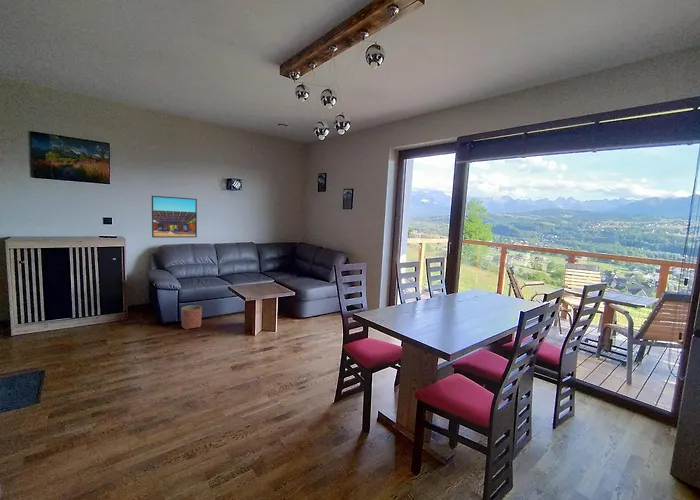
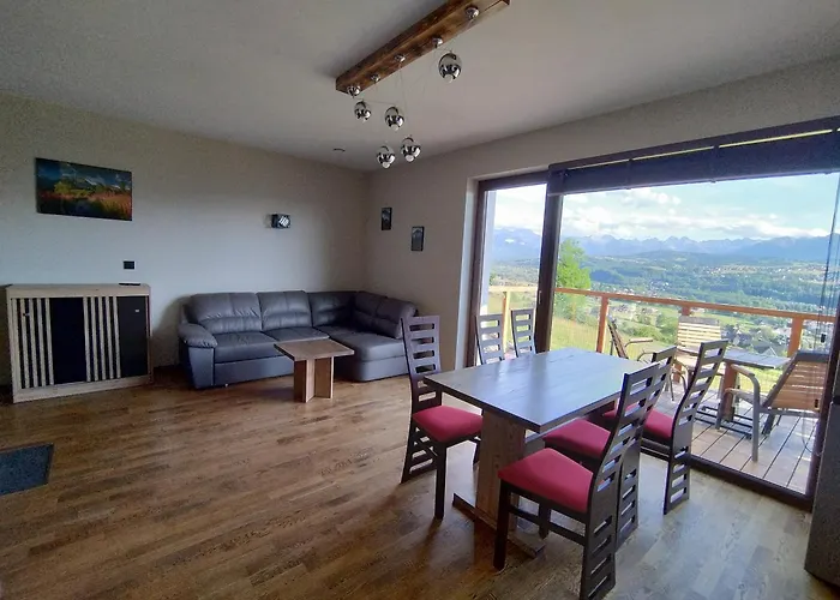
- planter [180,304,203,330]
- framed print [151,195,198,239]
